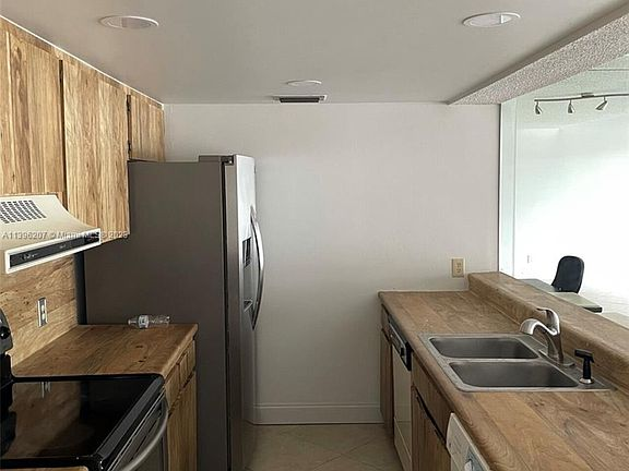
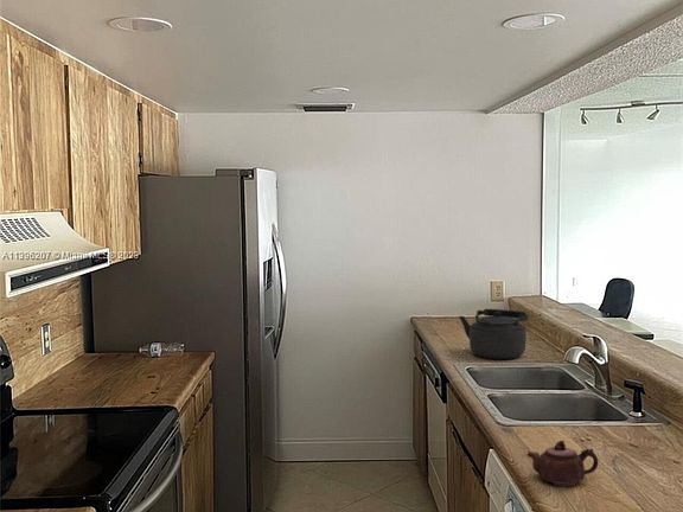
+ teapot [526,440,599,487]
+ kettle [458,308,529,360]
